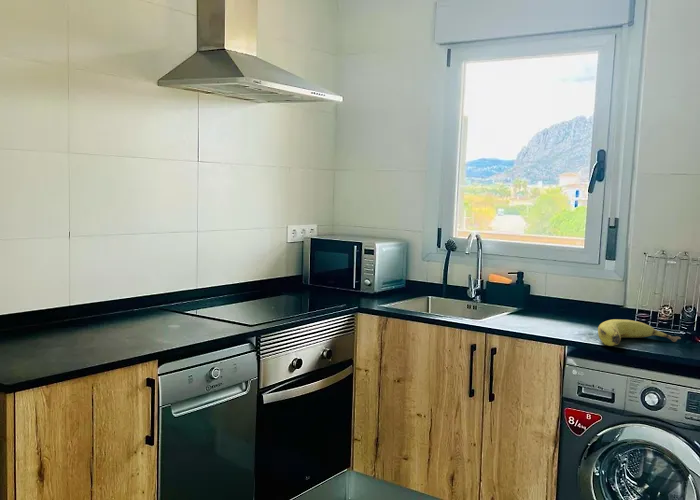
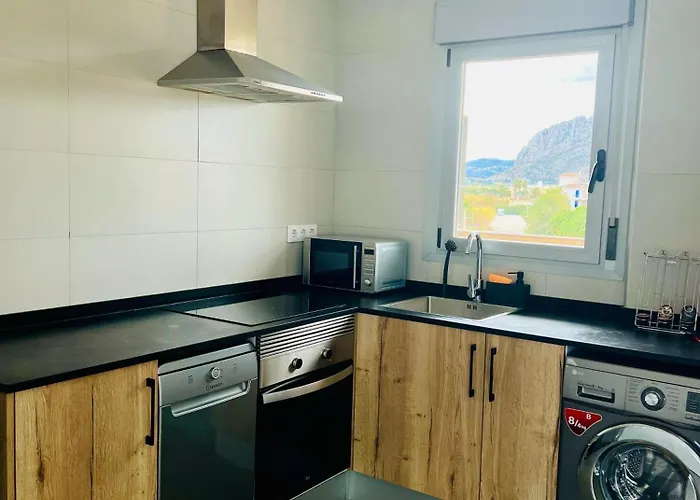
- fruit [597,318,682,347]
